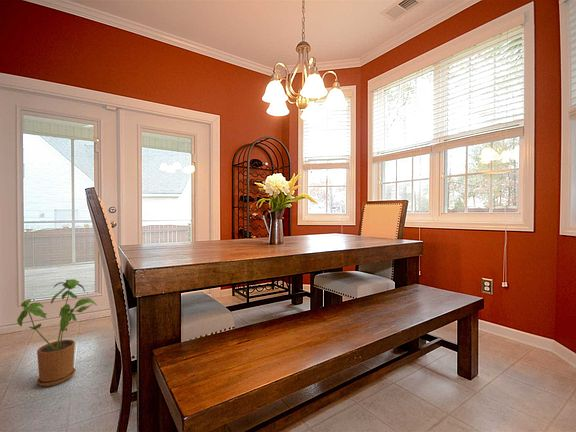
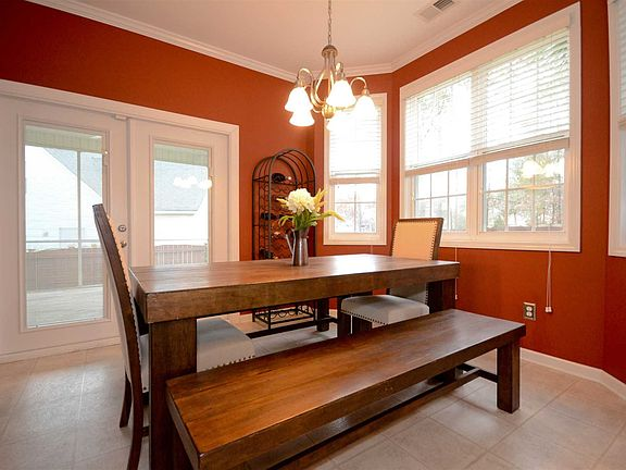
- house plant [16,278,99,387]
